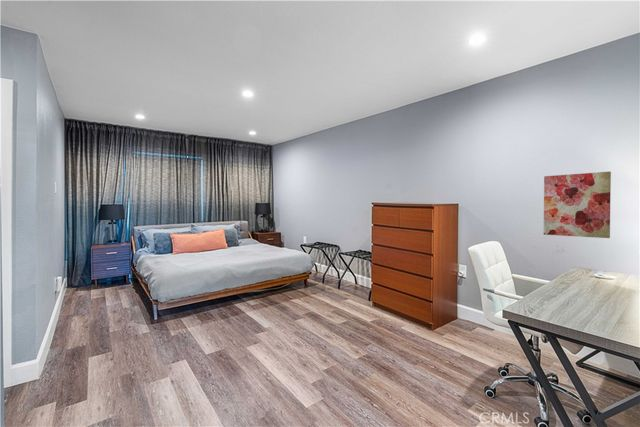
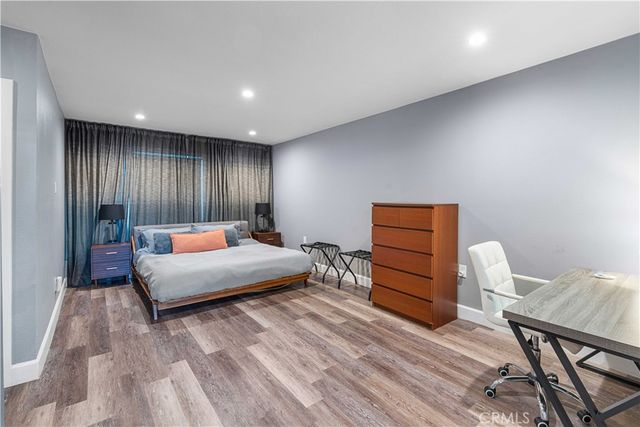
- wall art [543,171,612,239]
